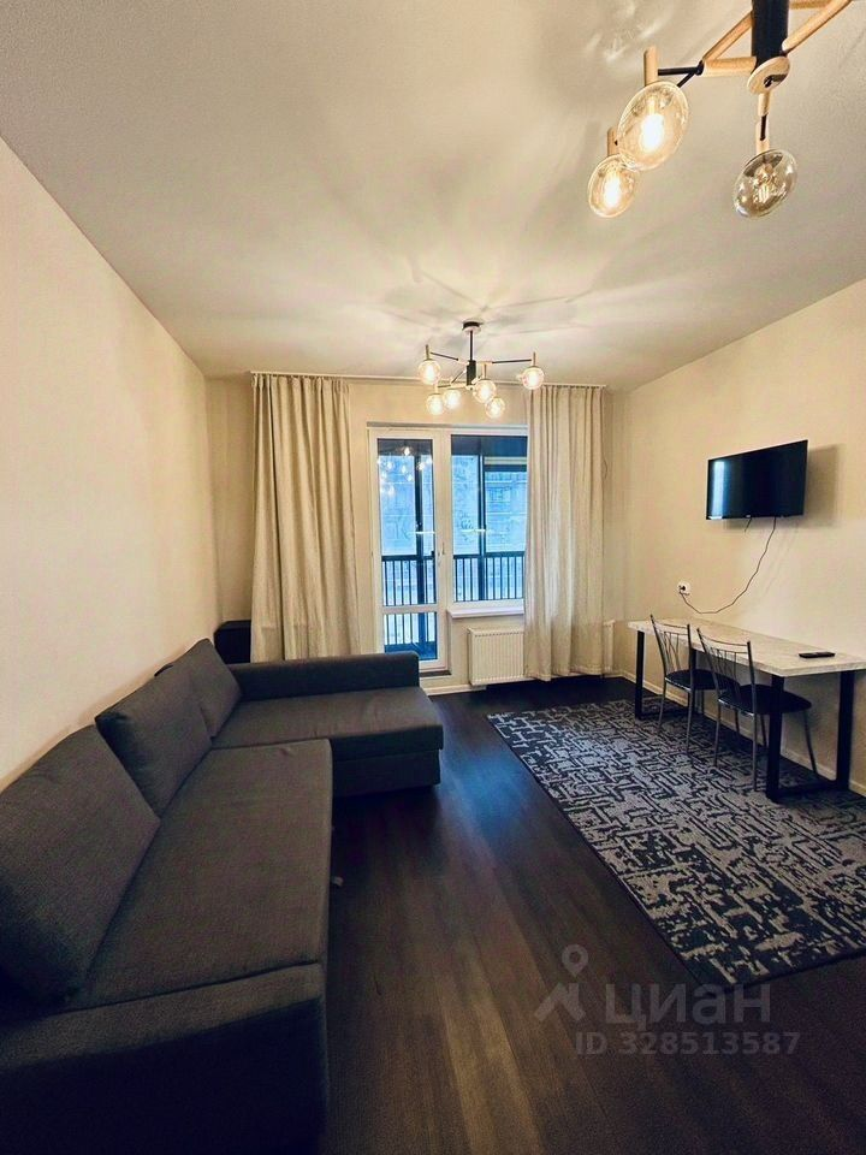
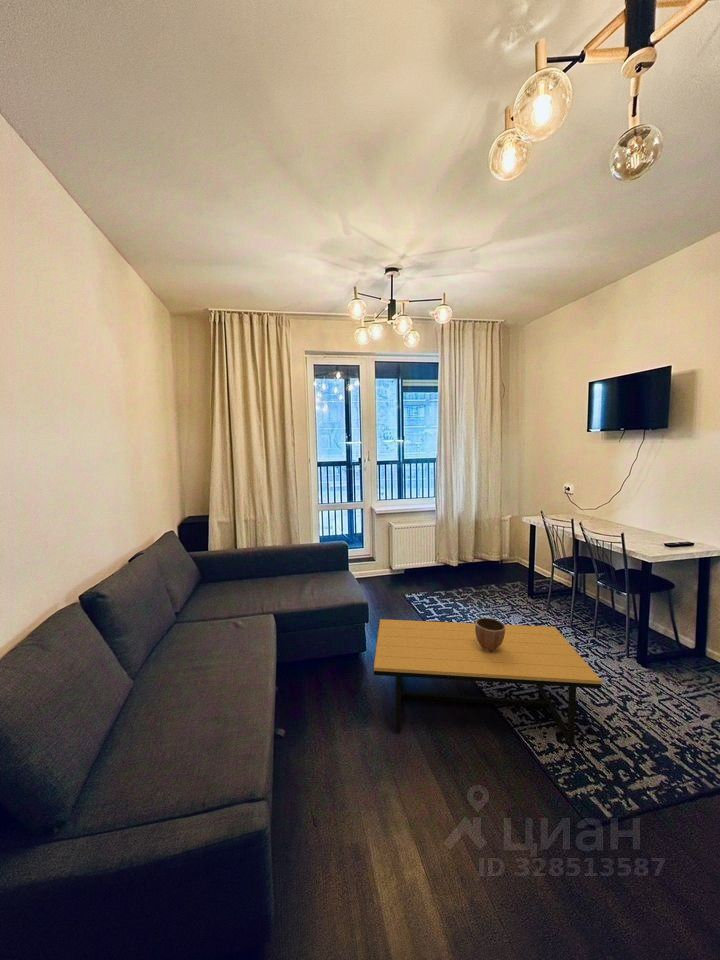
+ decorative bowl [475,617,506,651]
+ coffee table [373,618,603,746]
